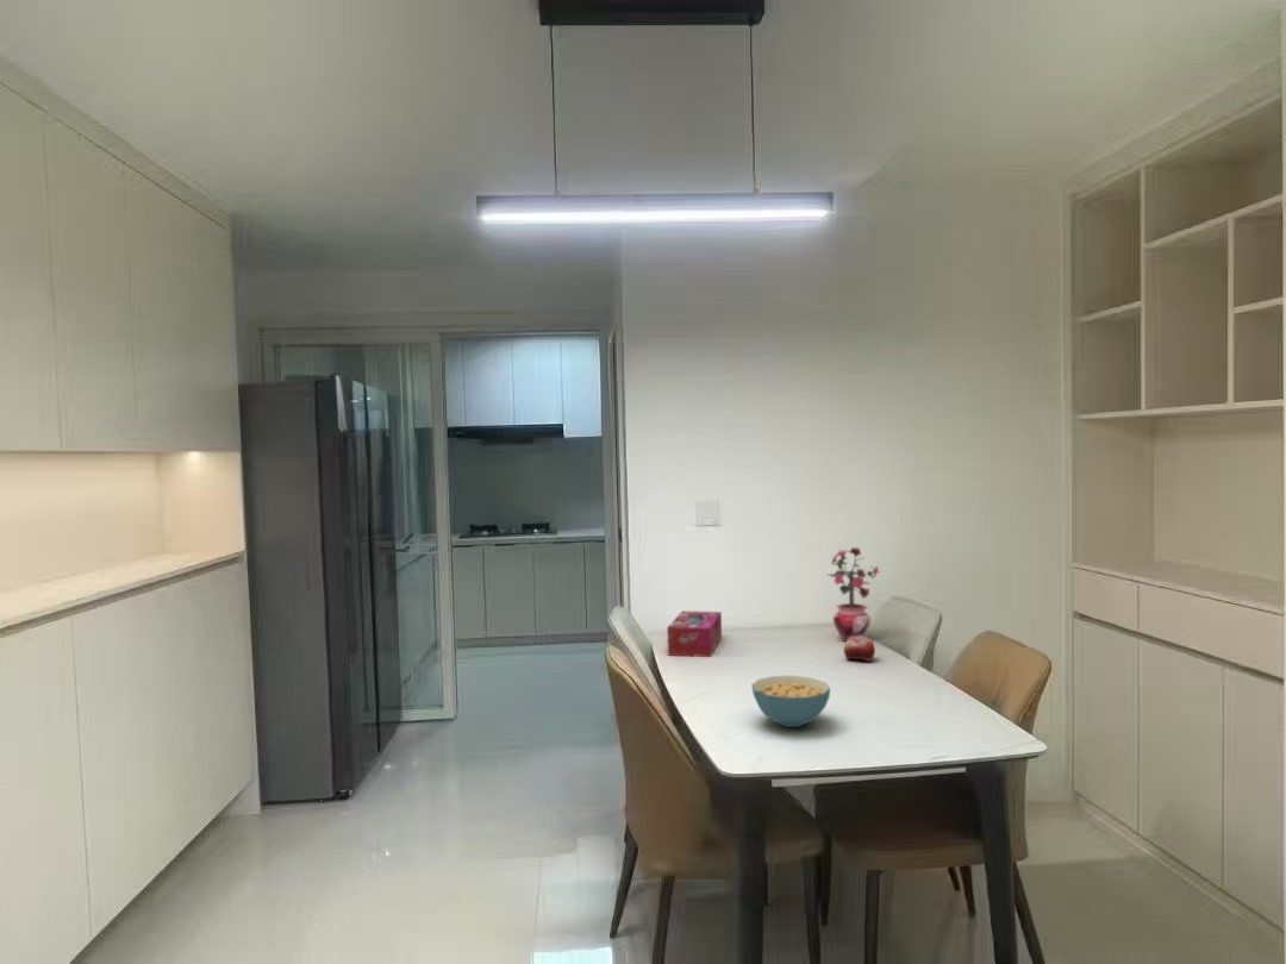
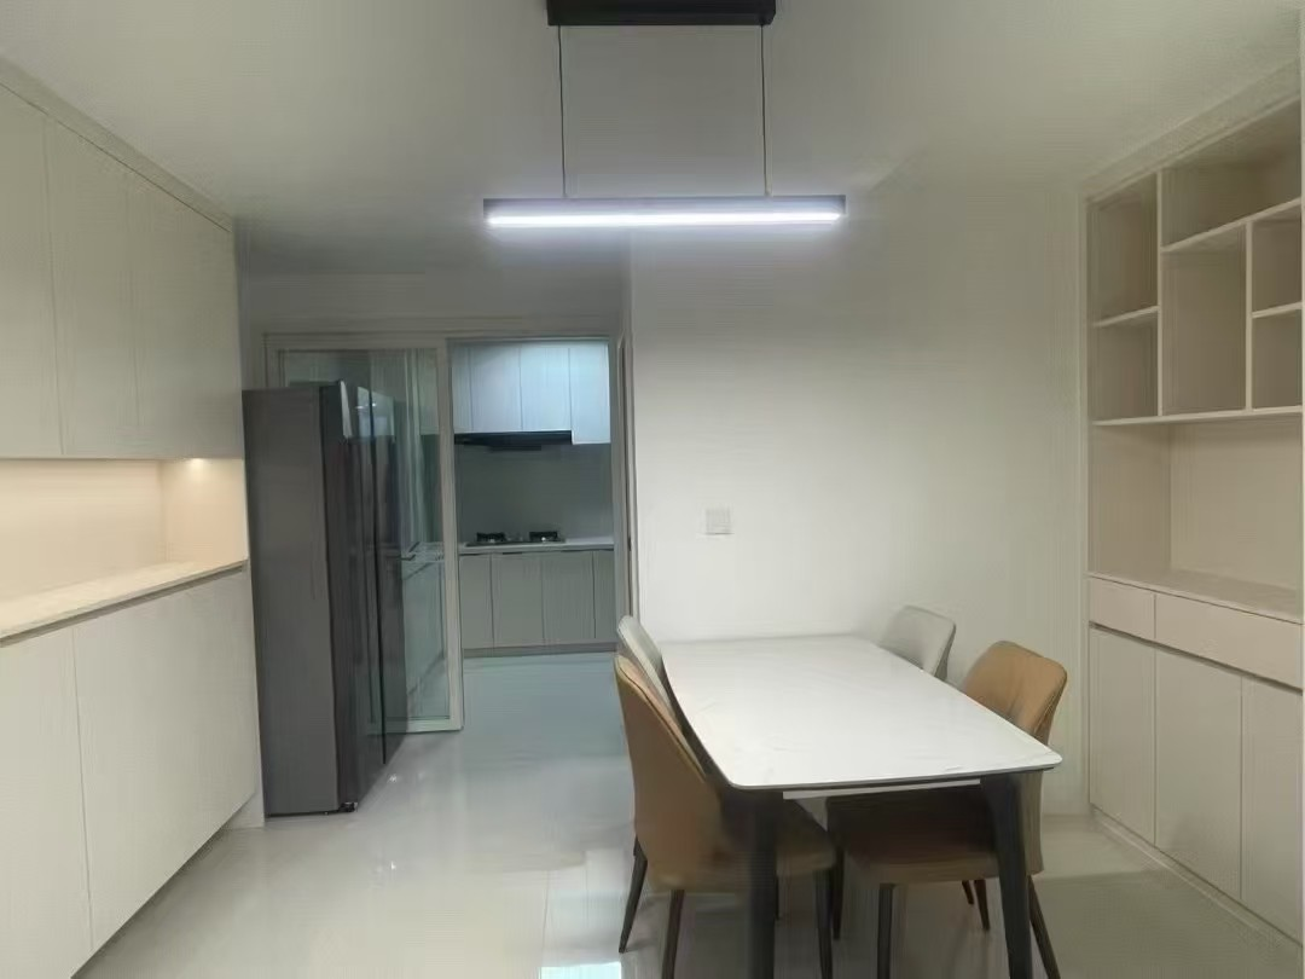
- potted plant [828,546,882,643]
- fruit [843,636,876,663]
- tissue box [666,609,723,658]
- cereal bowl [750,675,831,728]
